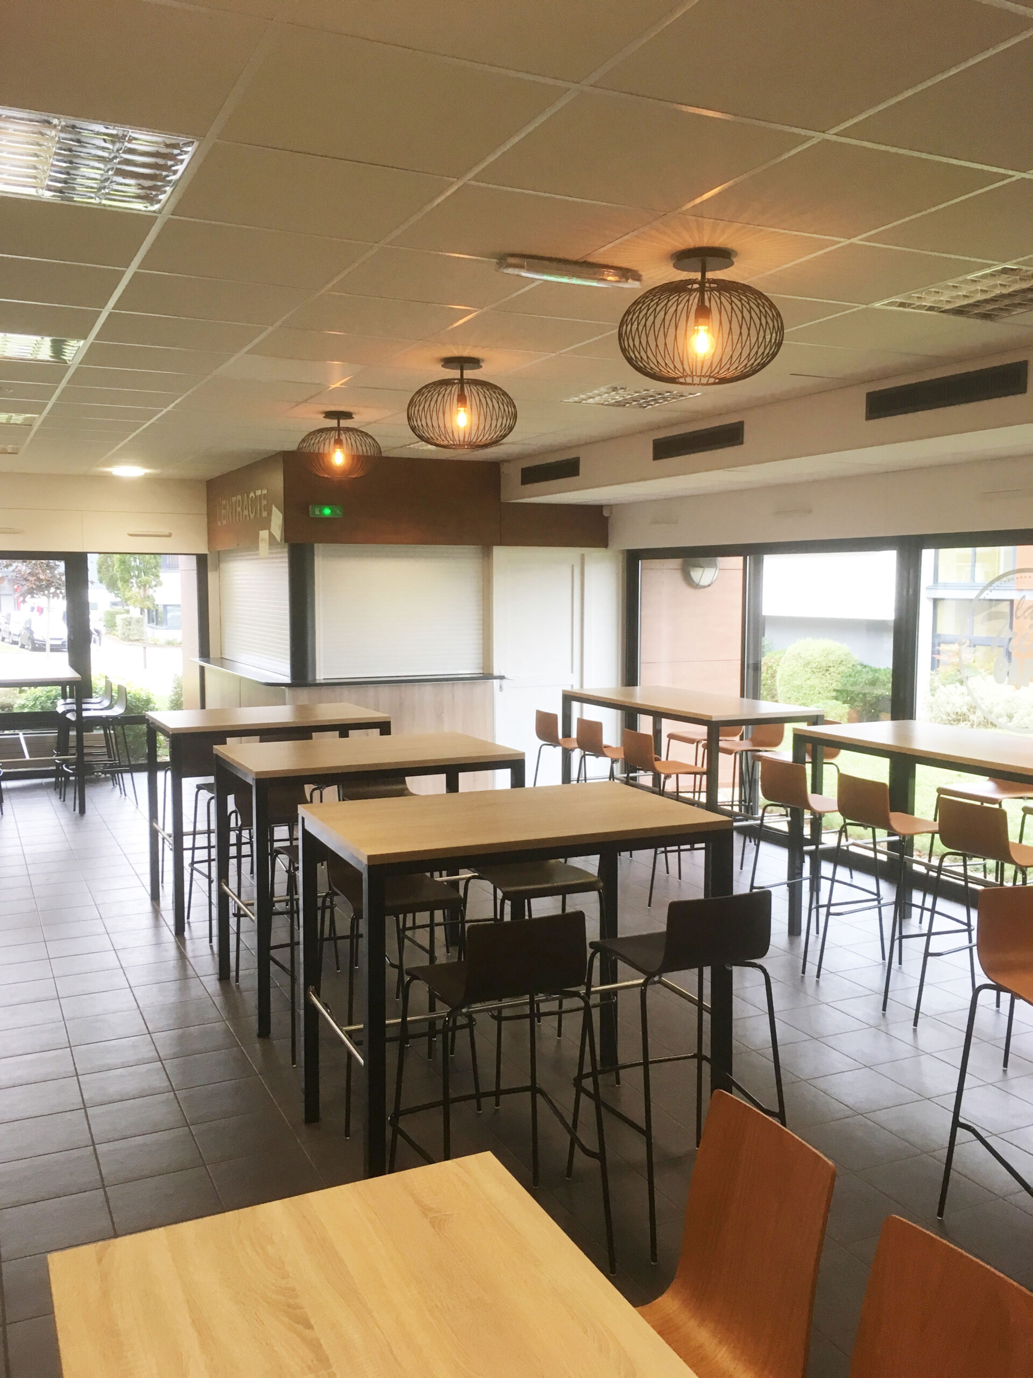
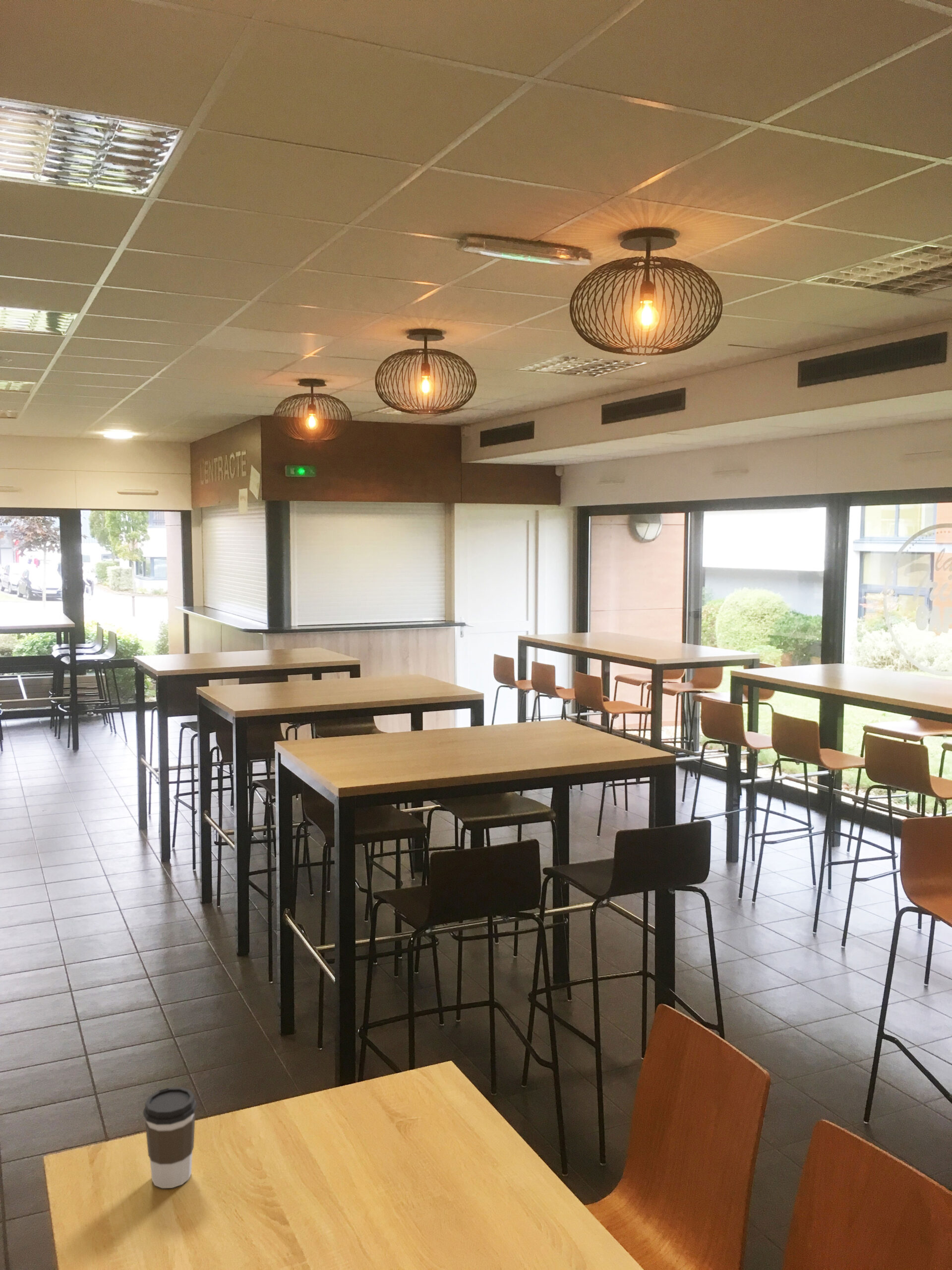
+ coffee cup [143,1086,197,1189]
